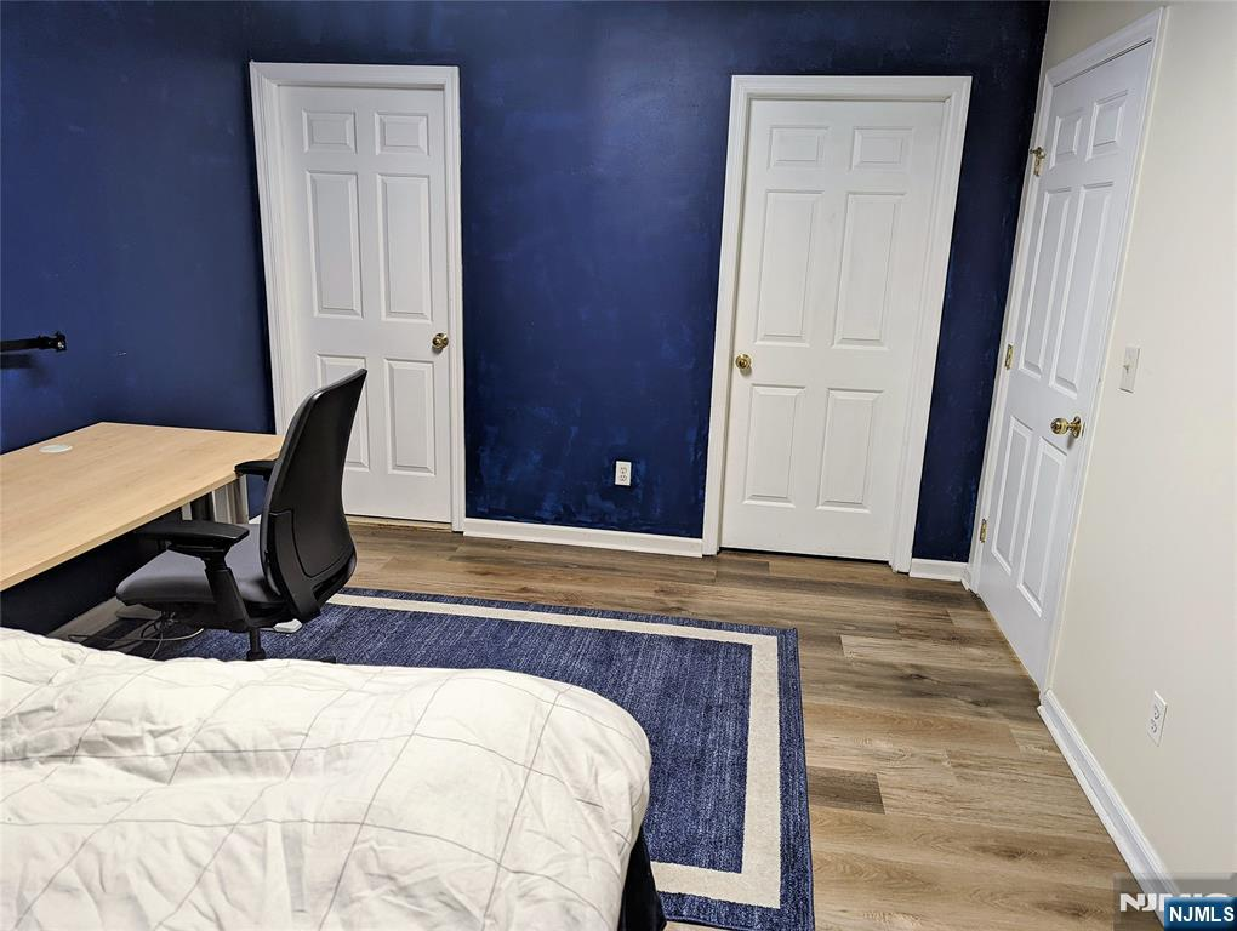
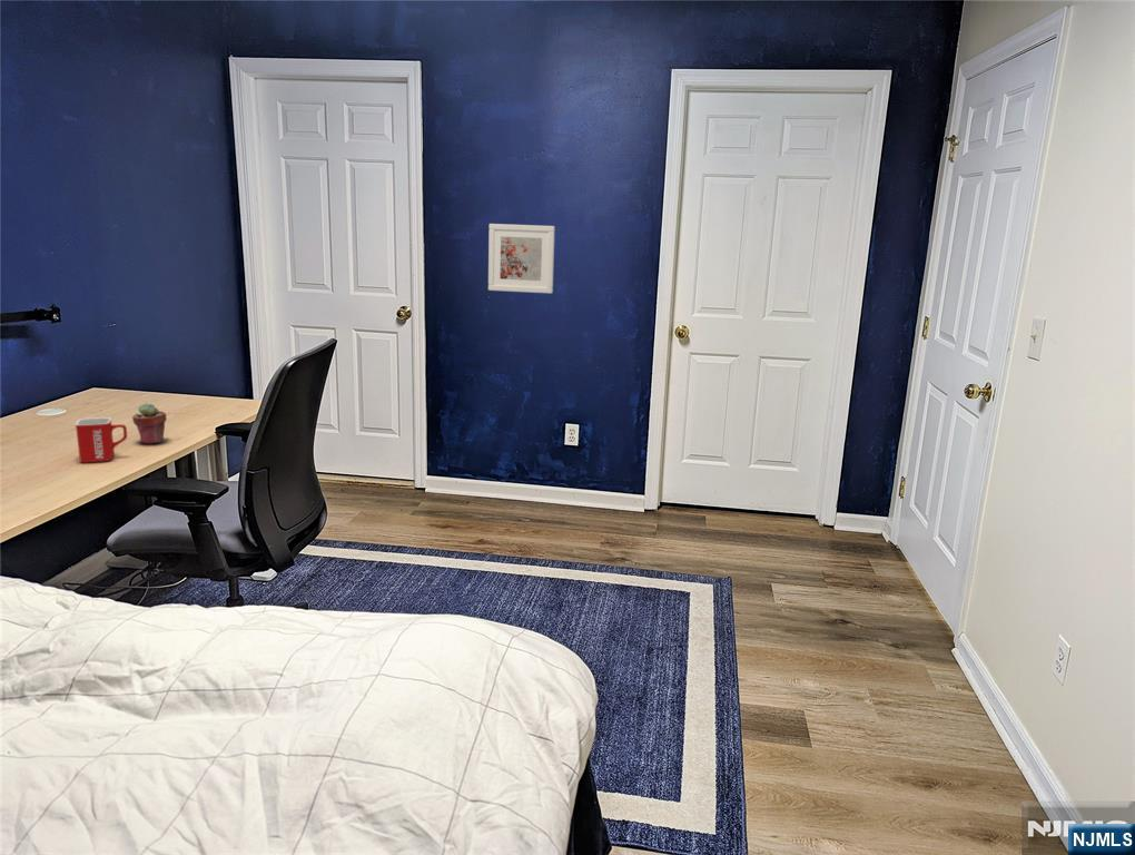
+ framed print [487,223,556,294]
+ potted succulent [131,402,168,445]
+ mug [73,416,128,463]
